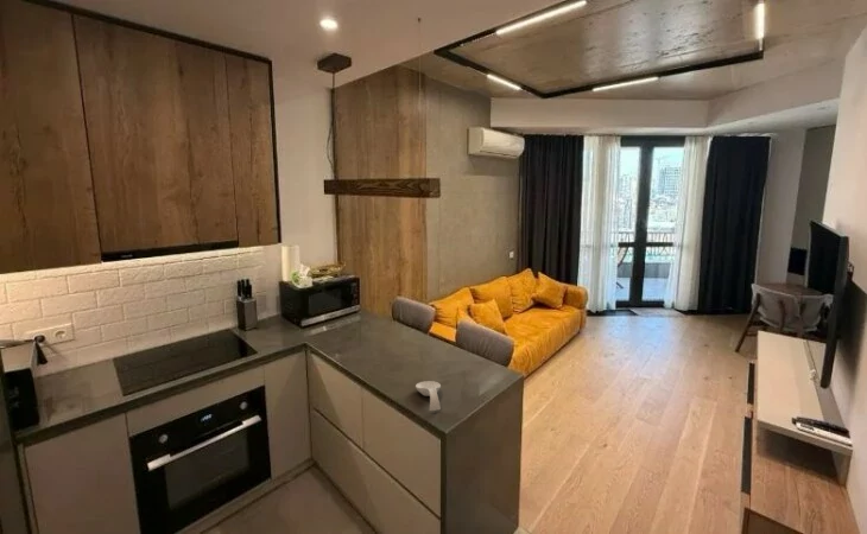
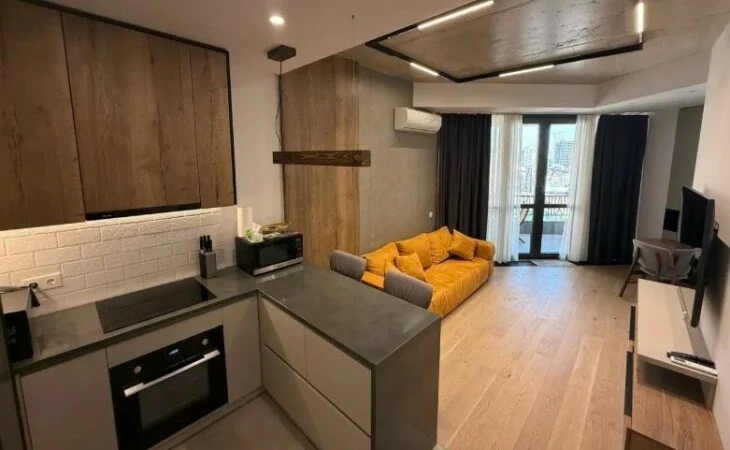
- spoon rest [414,380,442,412]
